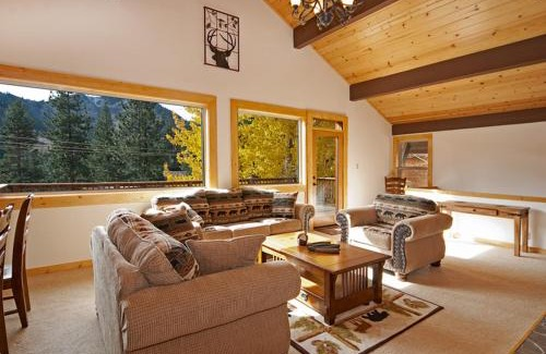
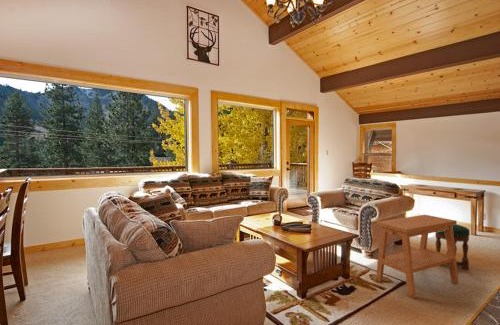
+ stool [434,224,471,271]
+ side table [375,214,459,299]
